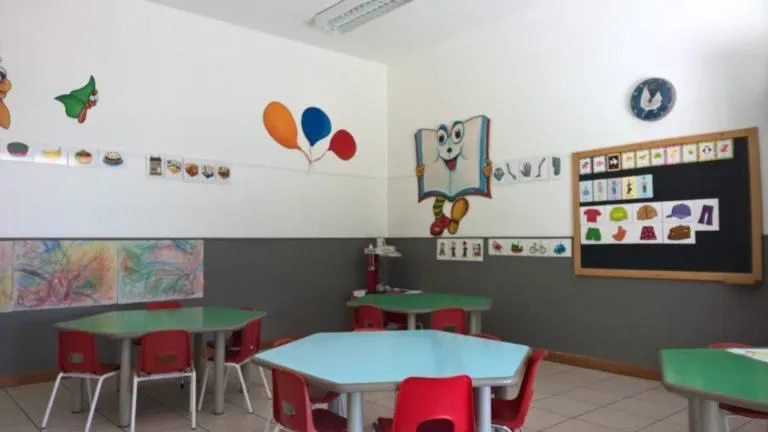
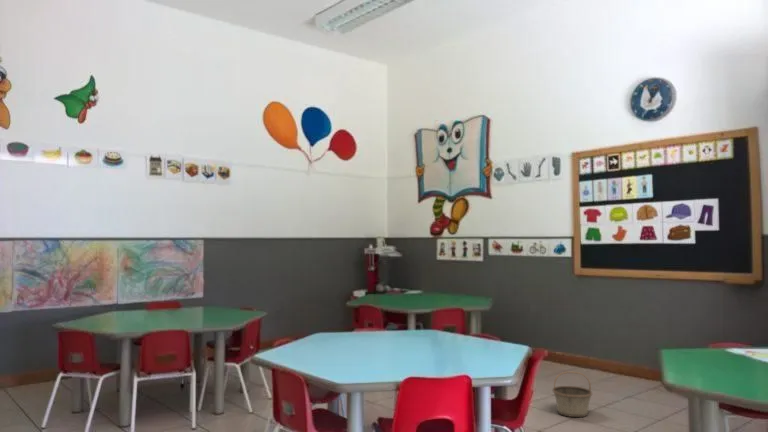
+ basket [552,371,593,418]
